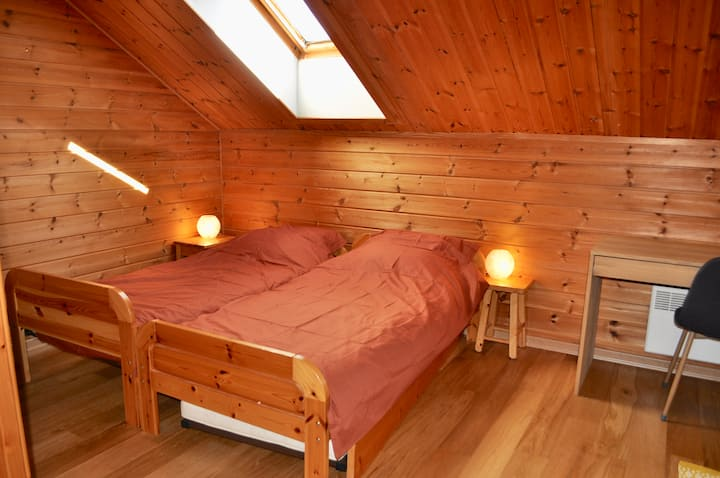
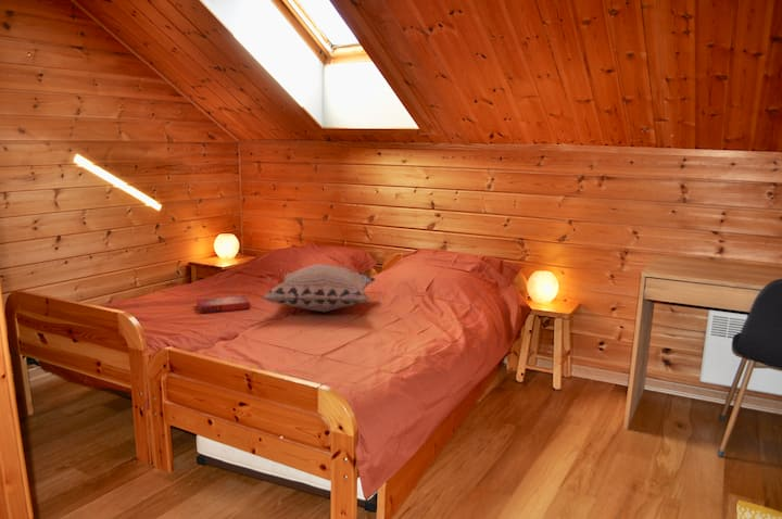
+ decorative pillow [261,263,376,313]
+ hardback book [195,294,251,314]
